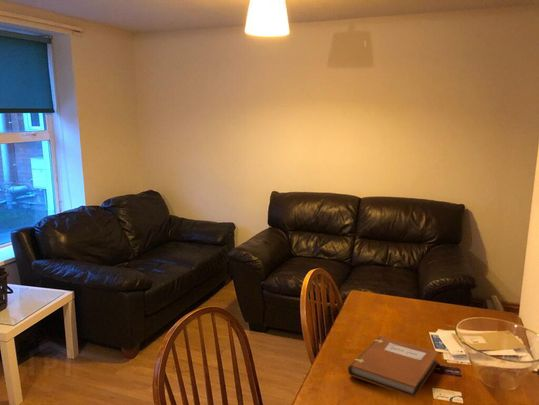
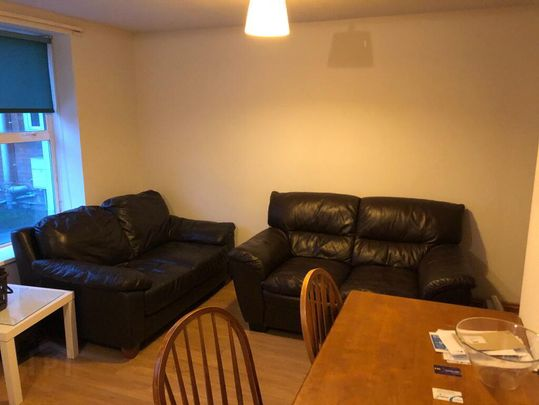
- notebook [347,335,440,399]
